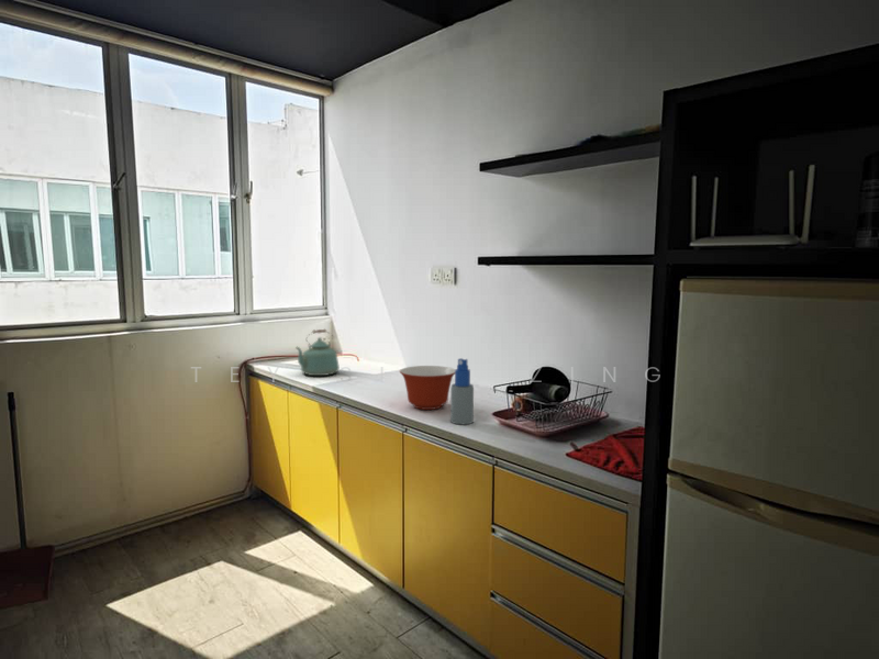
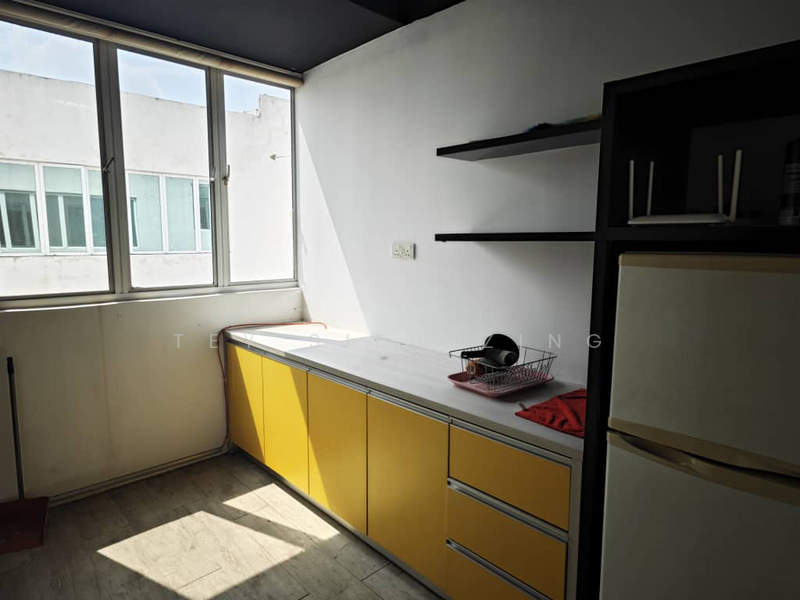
- kettle [294,328,341,377]
- mixing bowl [399,365,455,411]
- spray bottle [449,357,475,425]
